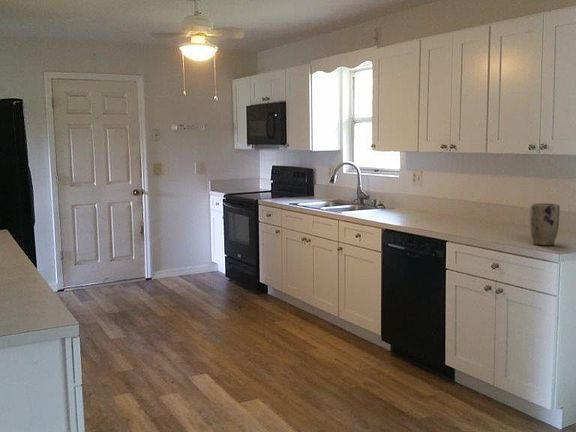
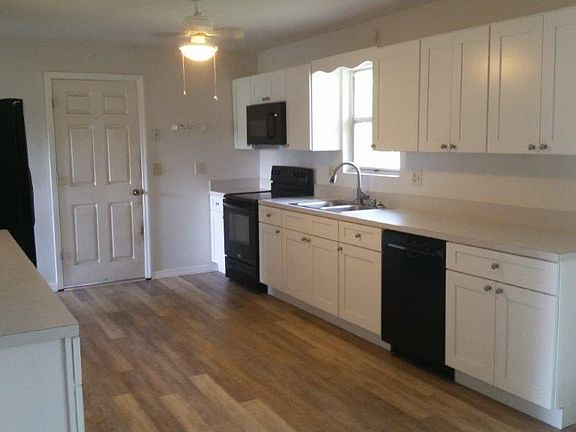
- plant pot [529,202,560,246]
